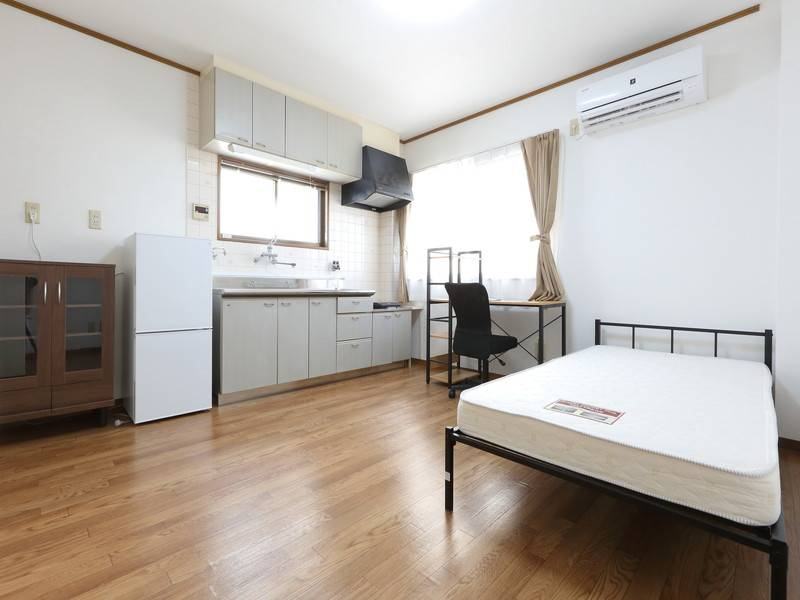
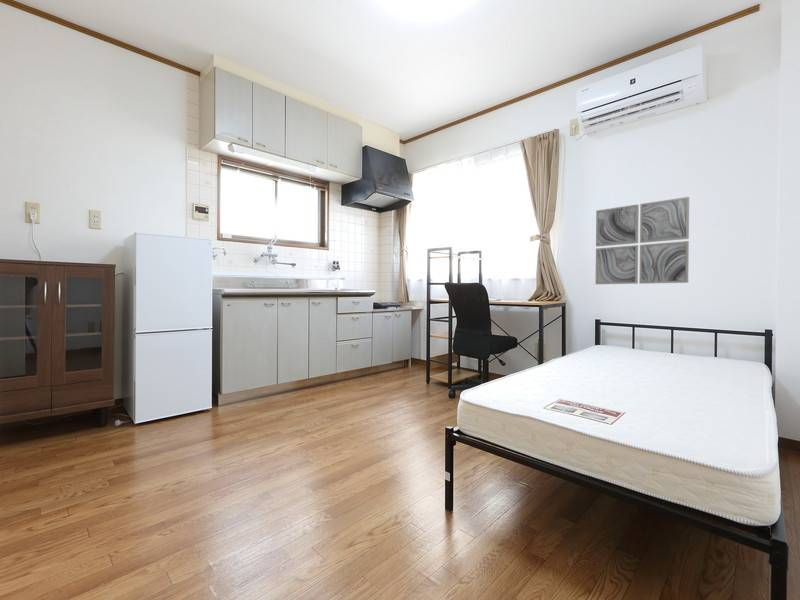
+ wall art [594,196,690,285]
